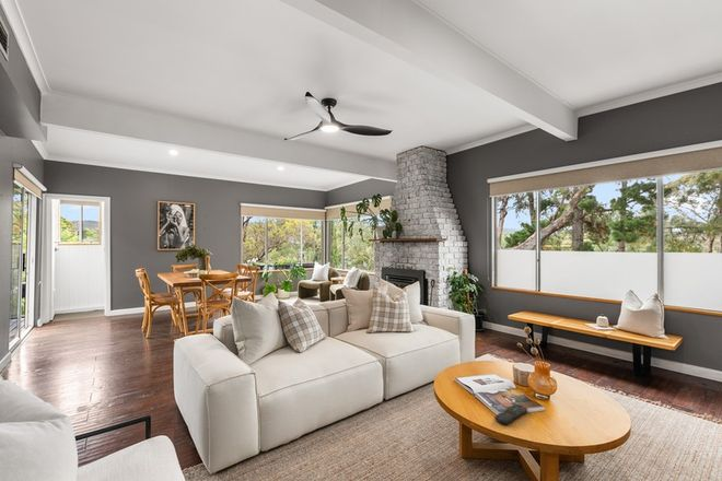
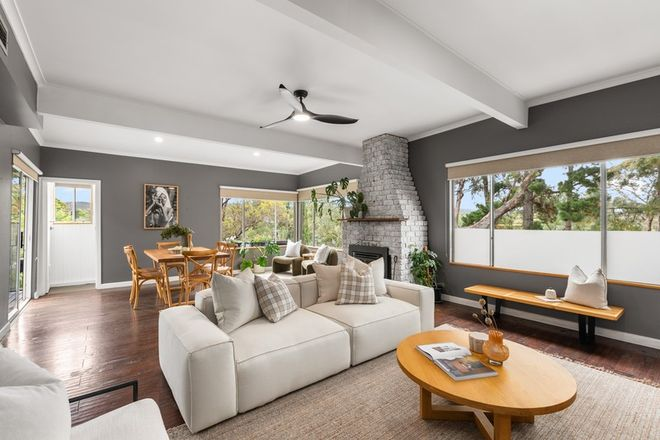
- remote control [493,403,528,425]
